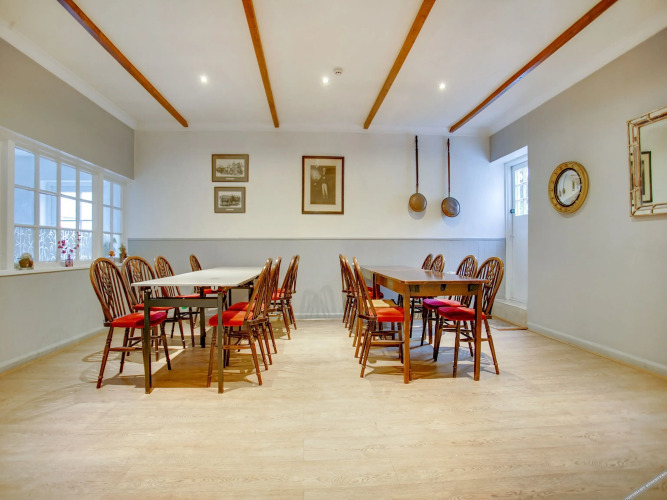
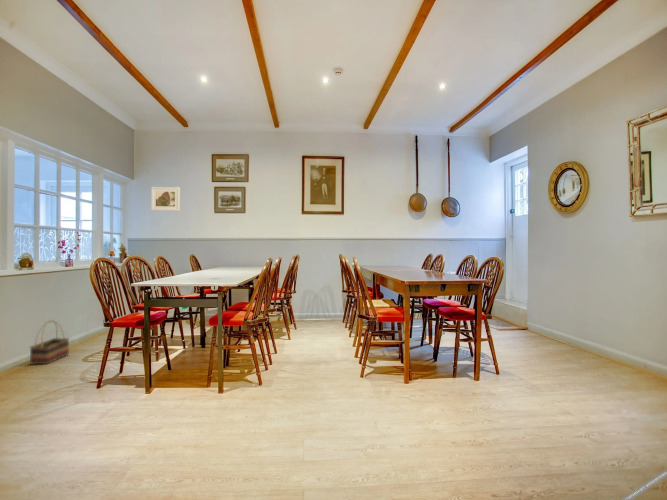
+ basket [29,319,70,366]
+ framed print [150,186,181,212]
